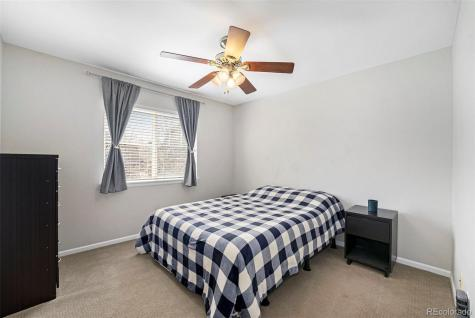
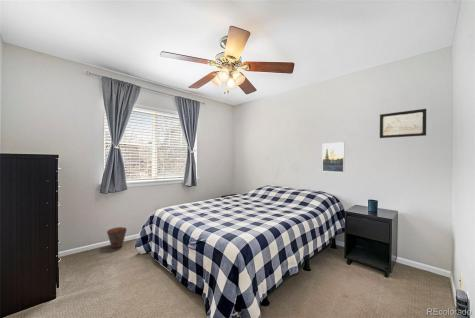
+ wall art [379,108,427,139]
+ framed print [321,141,345,173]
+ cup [106,226,128,249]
